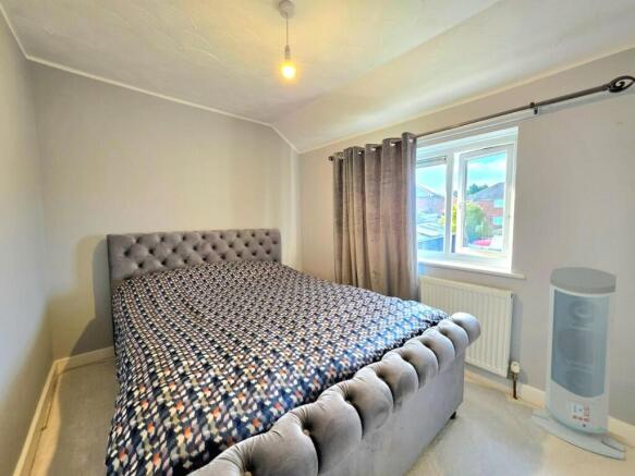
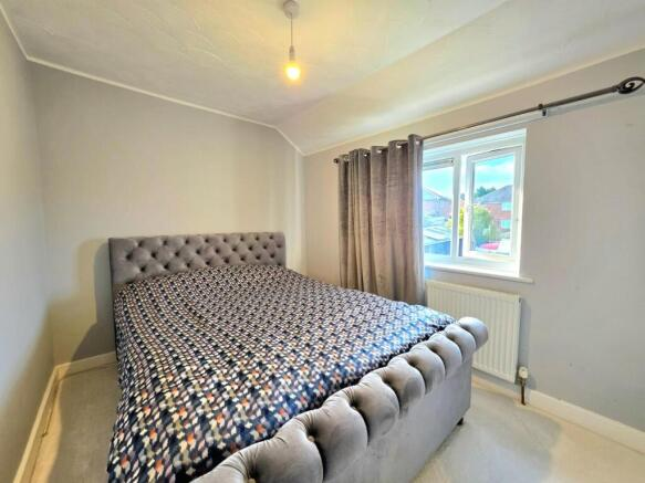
- air purifier [529,266,626,461]
